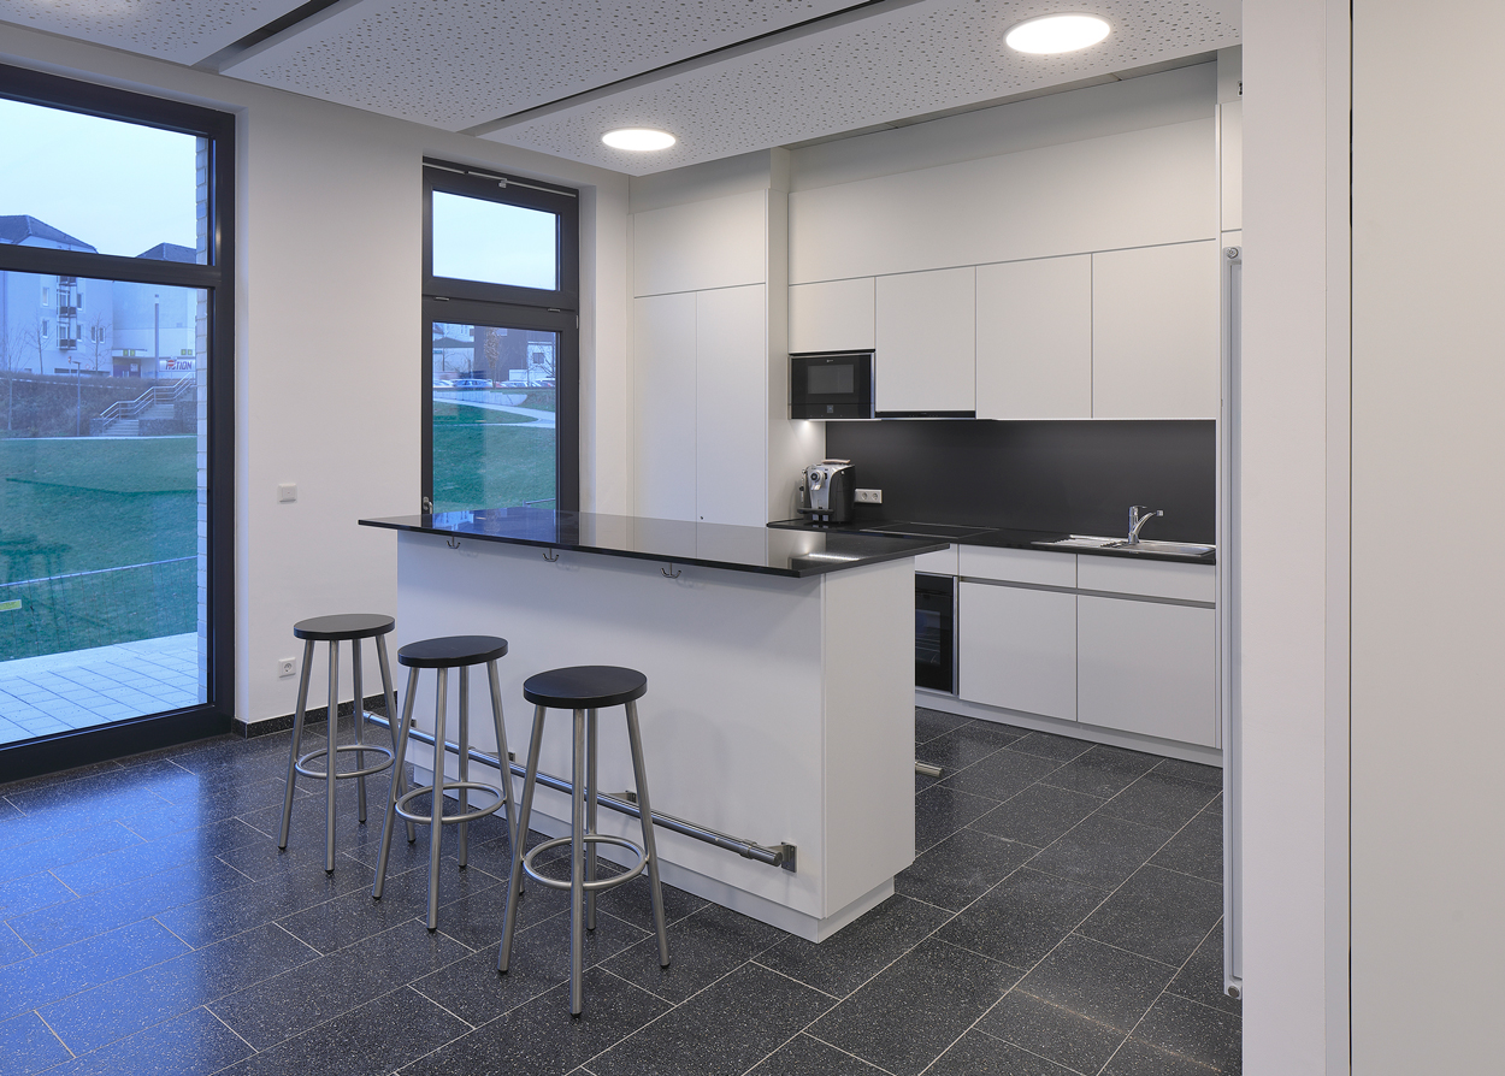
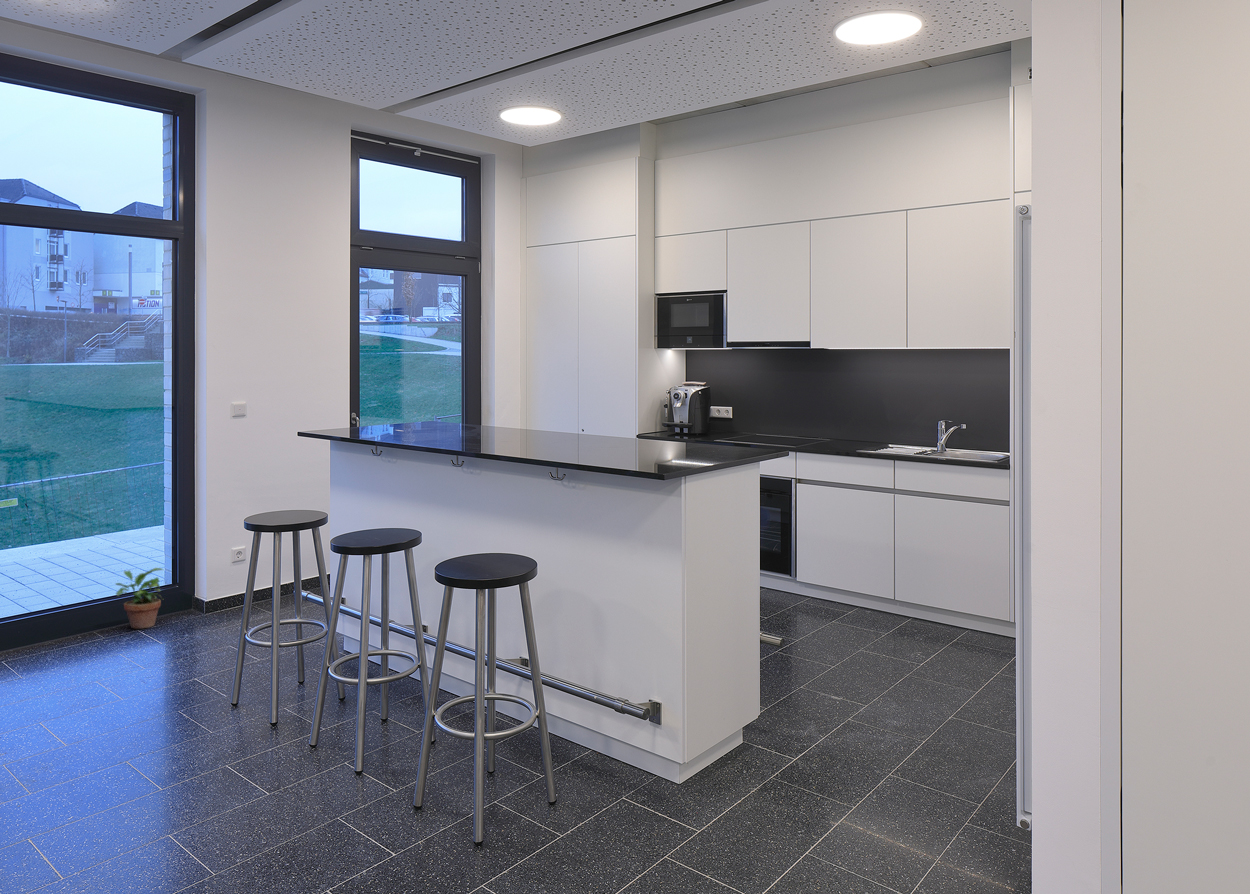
+ potted plant [114,567,164,630]
